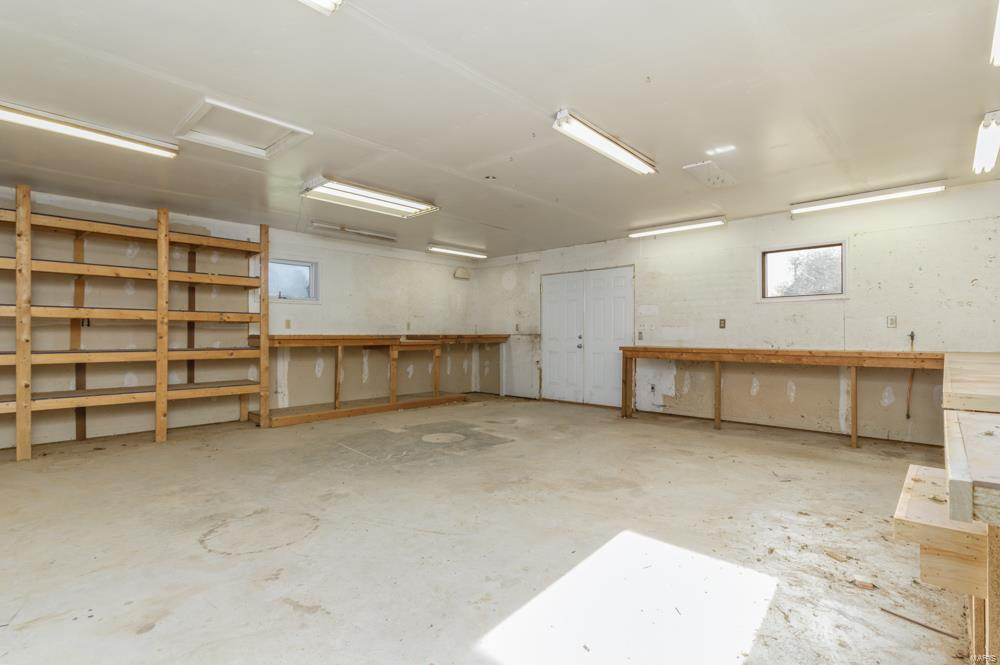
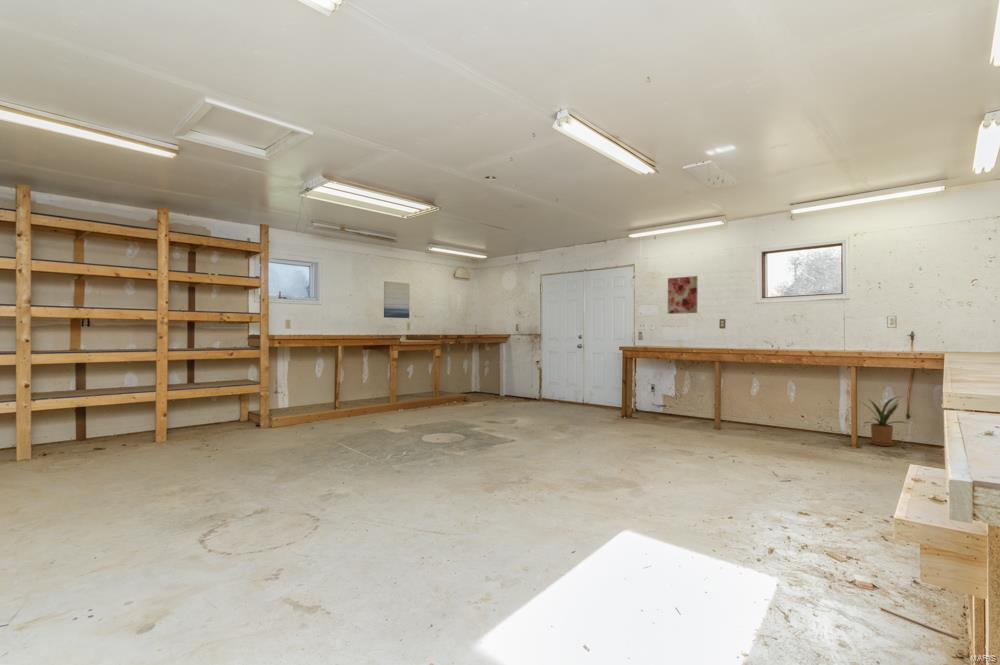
+ wall art [667,275,699,315]
+ wall art [383,280,411,319]
+ house plant [857,395,910,447]
